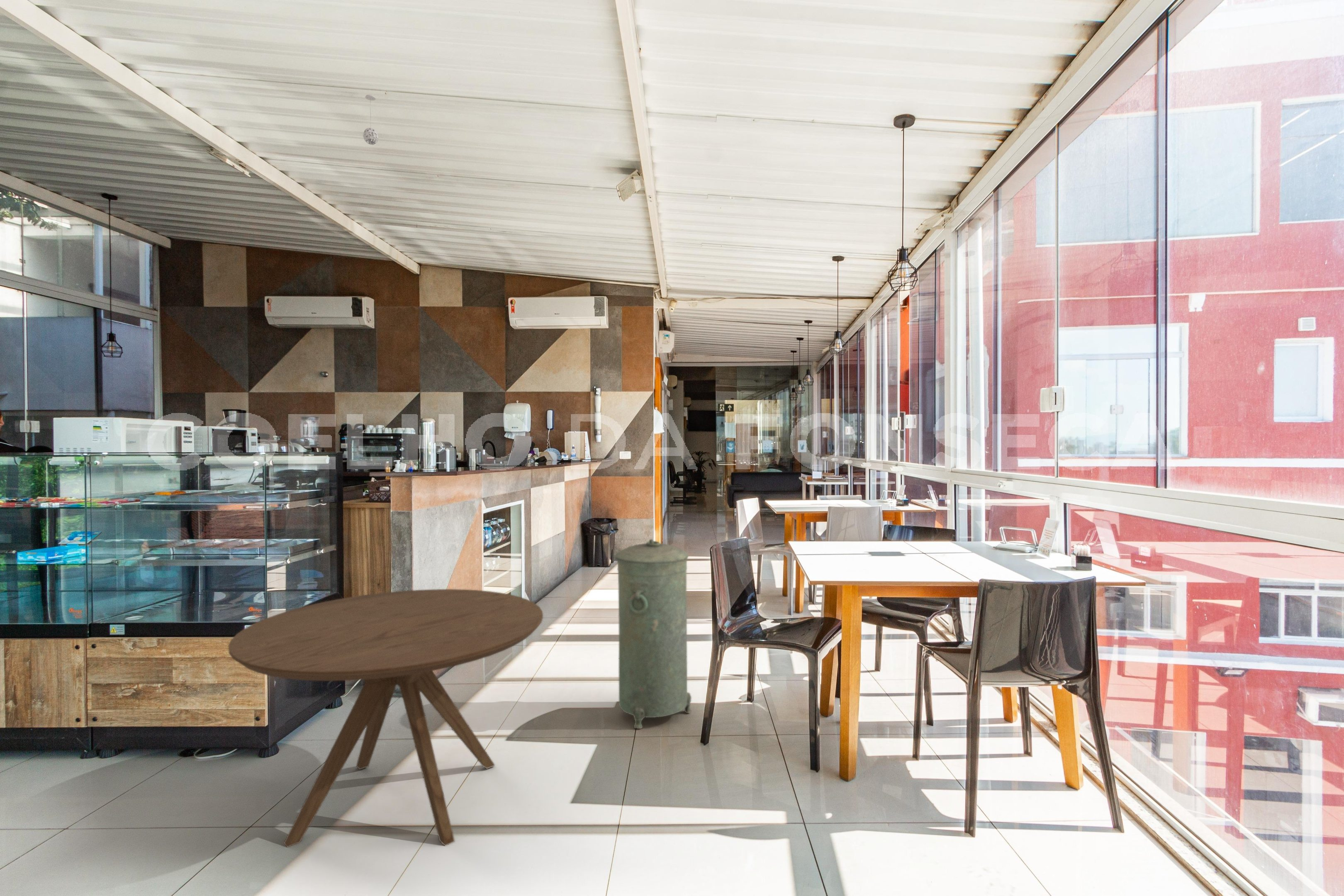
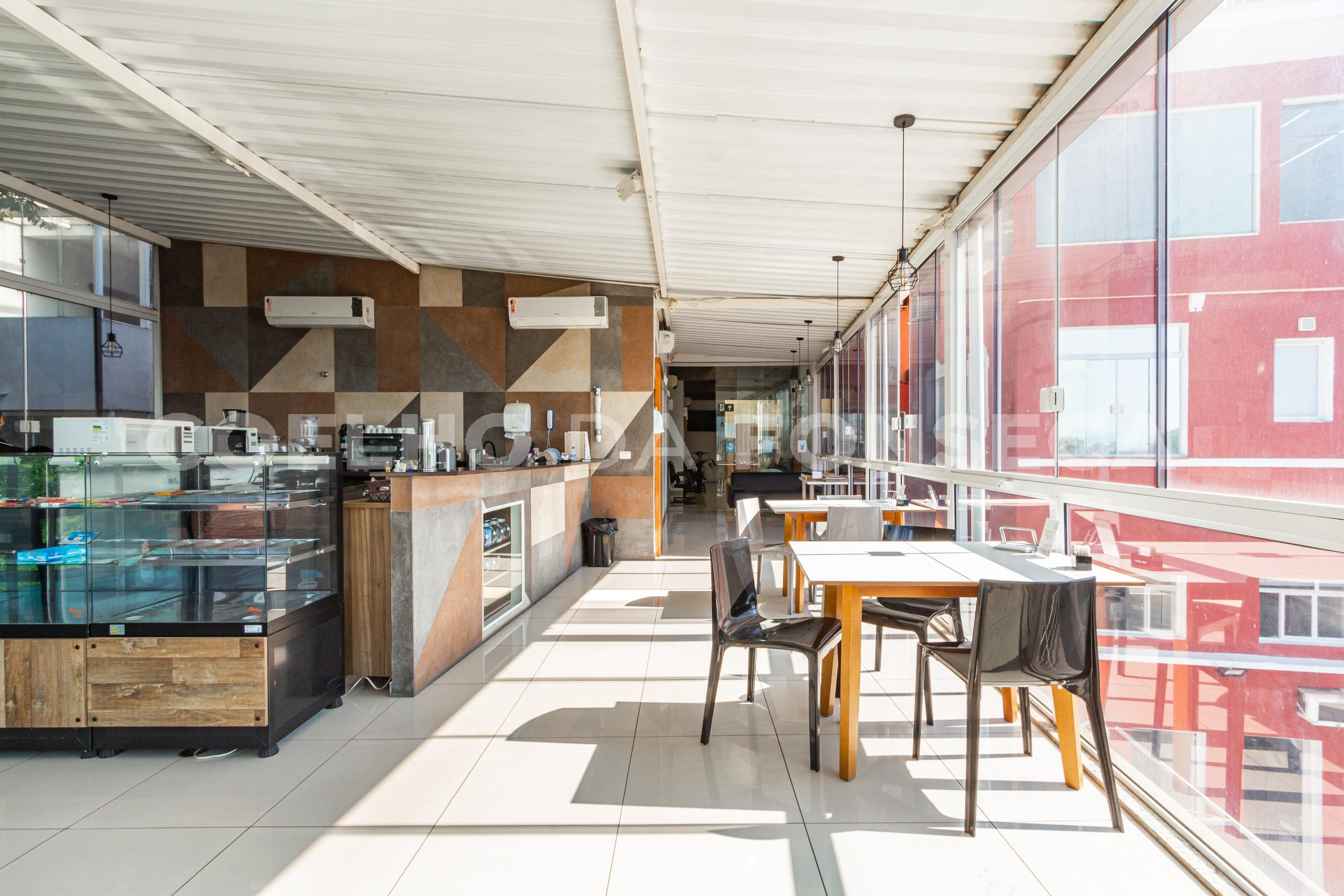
- dining table [228,589,543,848]
- trash can [615,539,692,729]
- pendant light [363,94,379,145]
